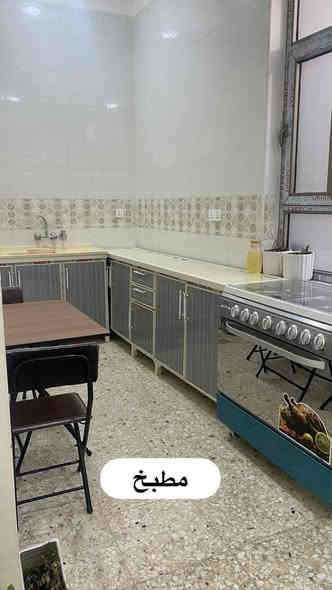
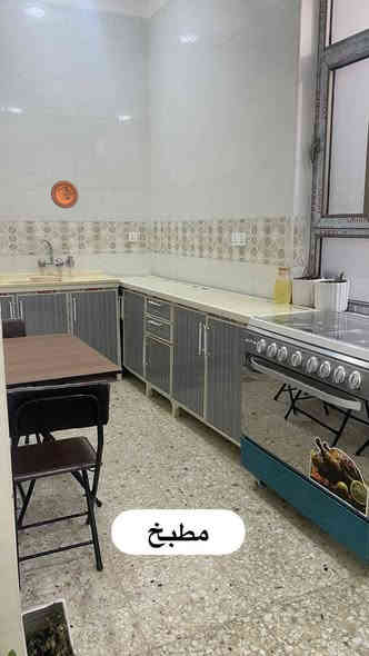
+ decorative plate [50,180,79,209]
